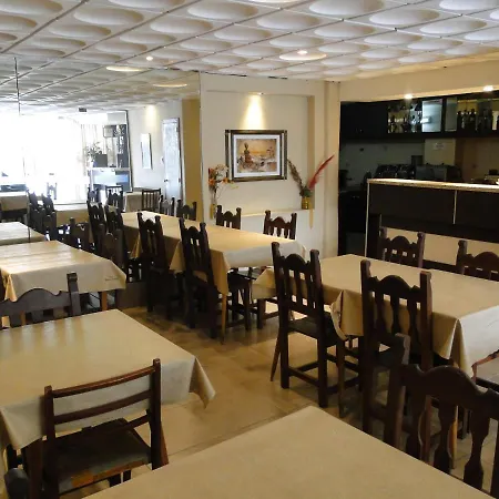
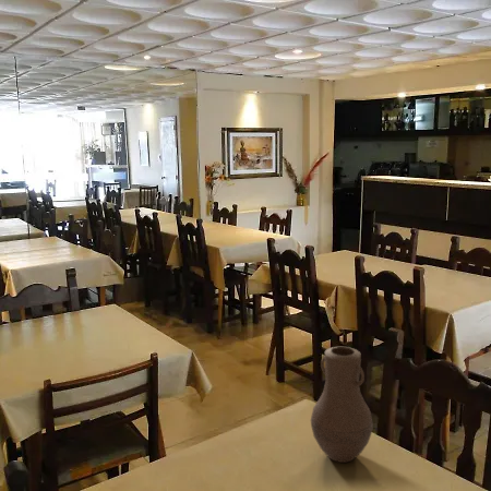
+ vase [310,346,374,464]
